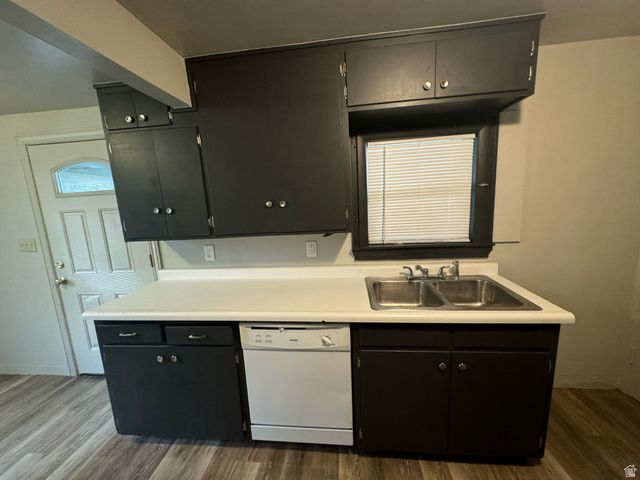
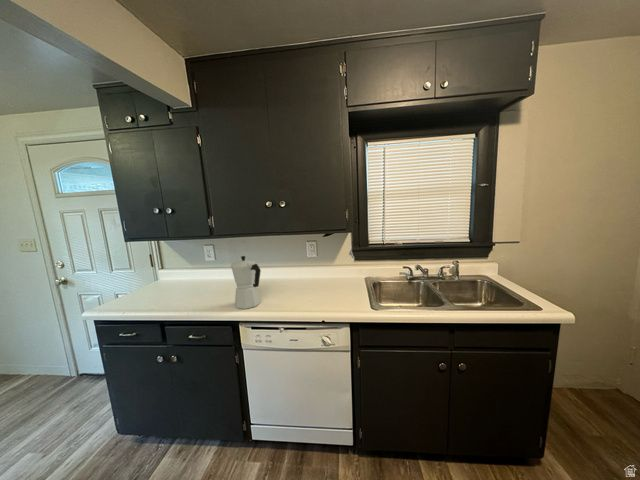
+ moka pot [230,255,262,310]
